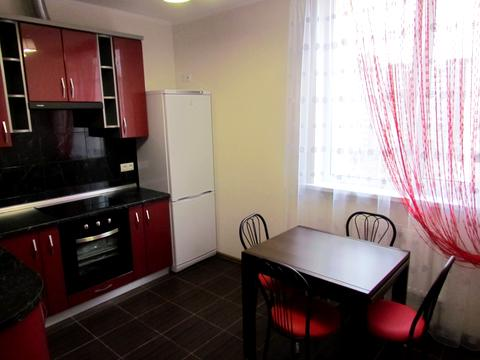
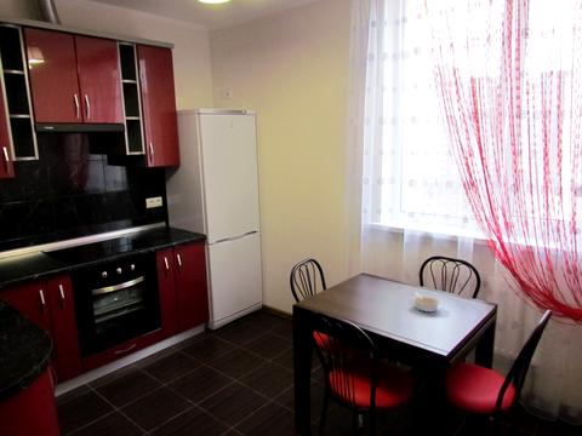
+ legume [411,291,441,314]
